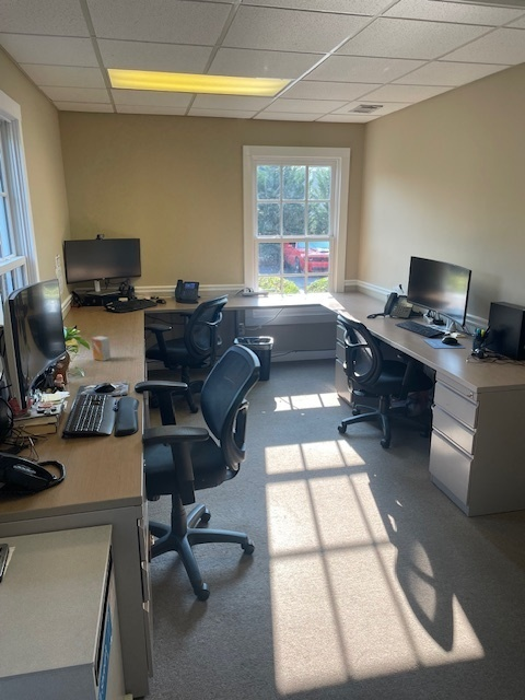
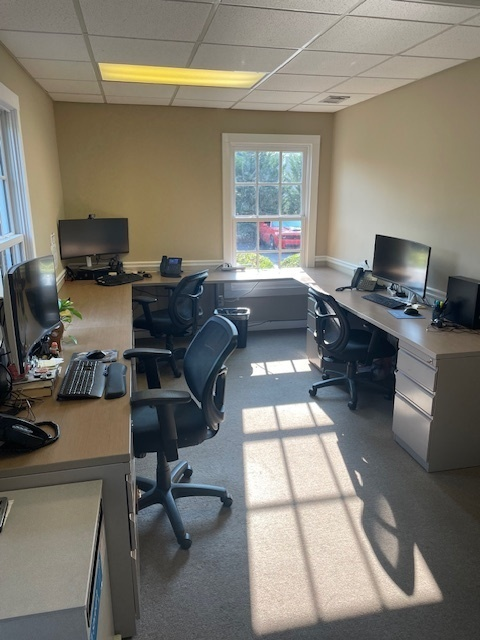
- small box [91,335,112,362]
